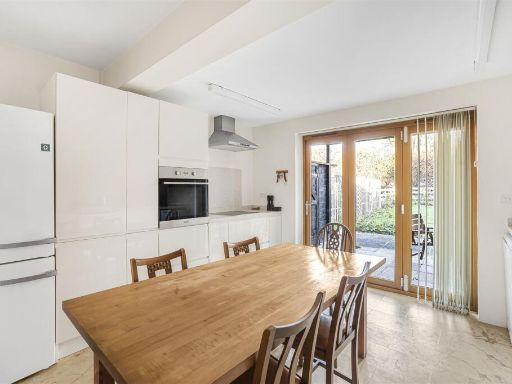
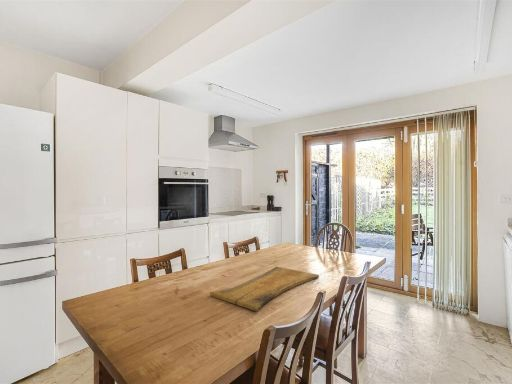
+ cutting board [209,266,320,312]
